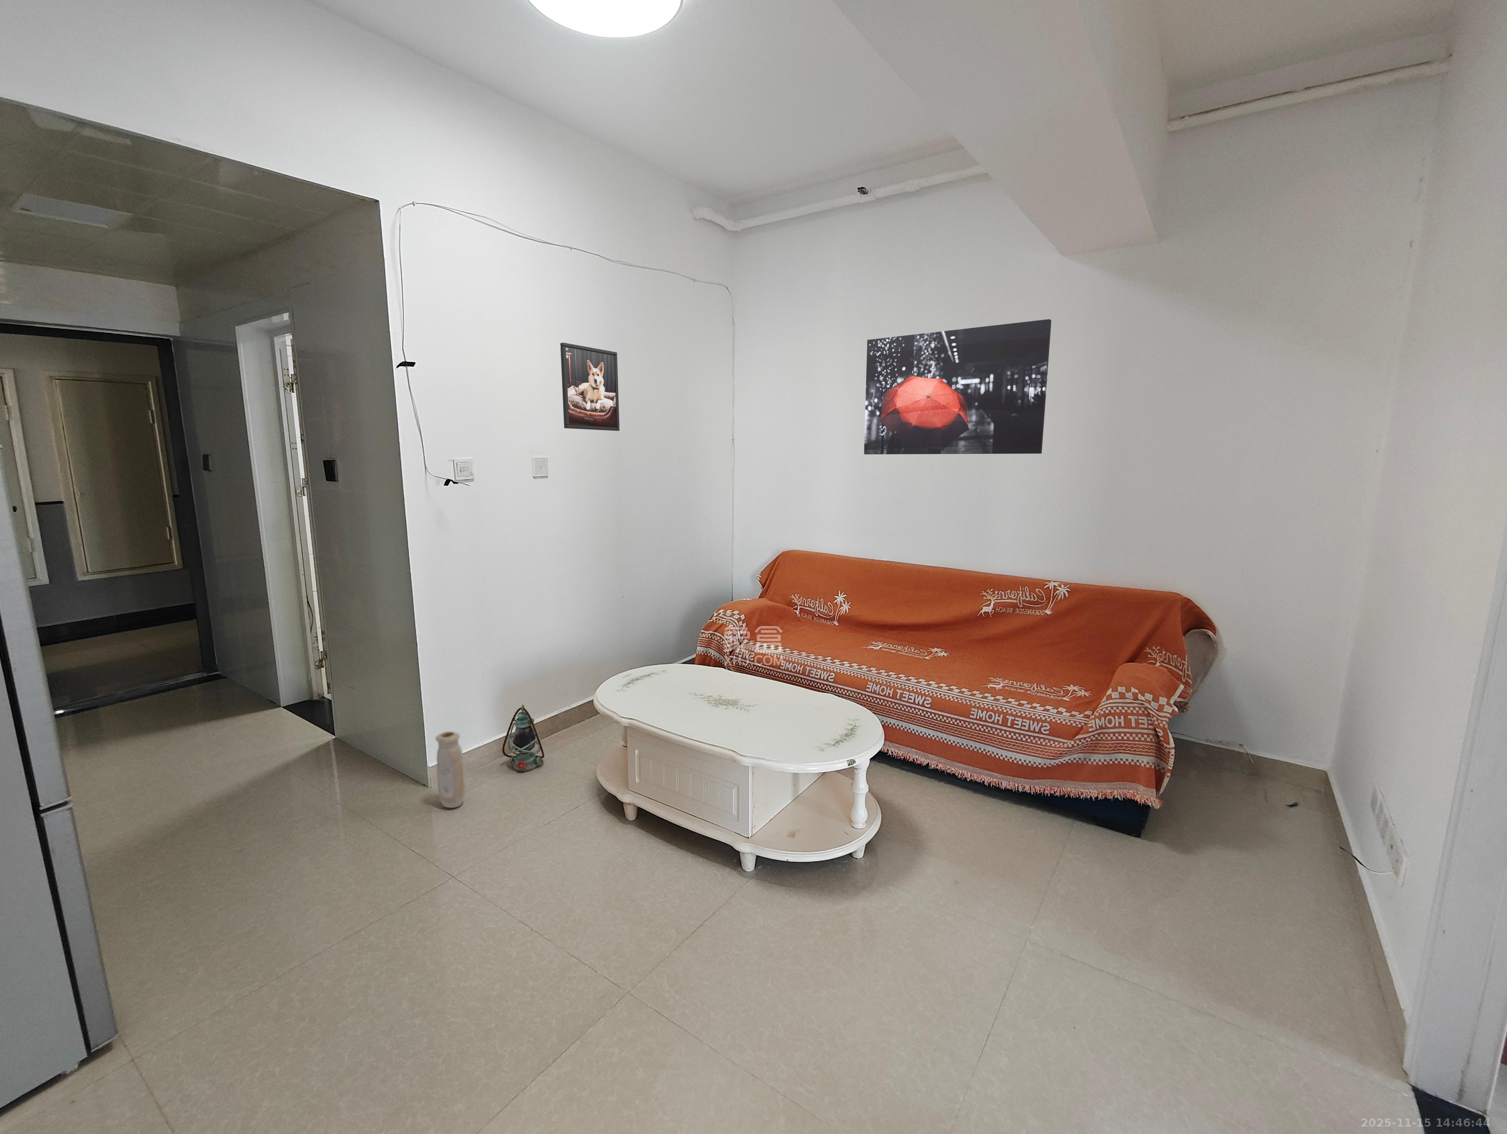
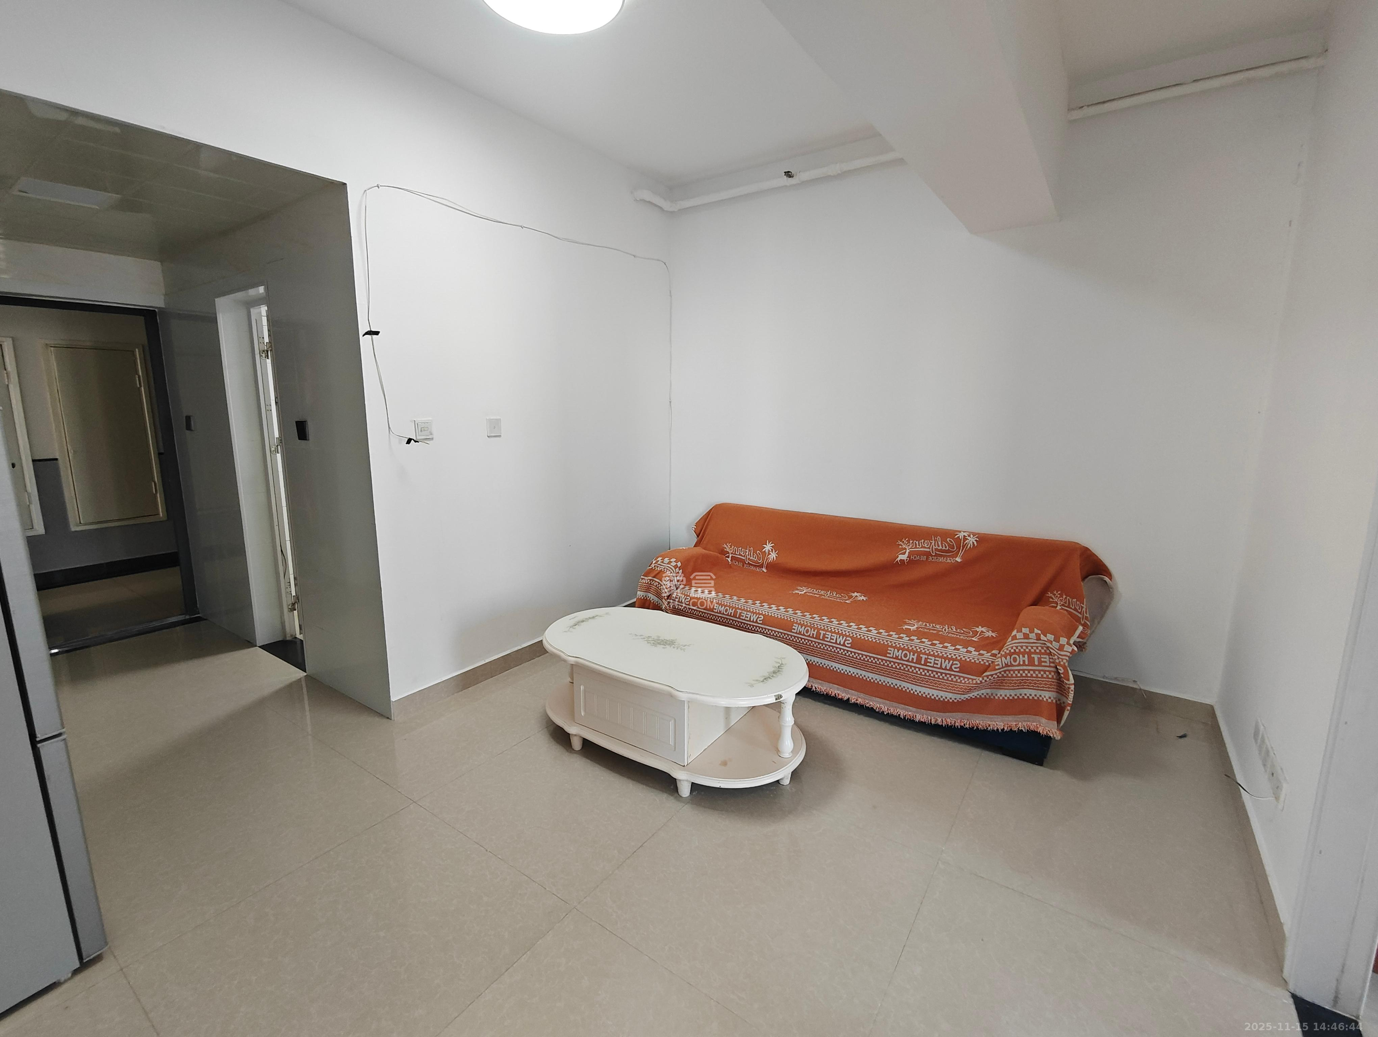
- wall art [864,319,1052,455]
- vase [435,731,466,809]
- lantern [502,704,544,772]
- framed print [560,342,619,431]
